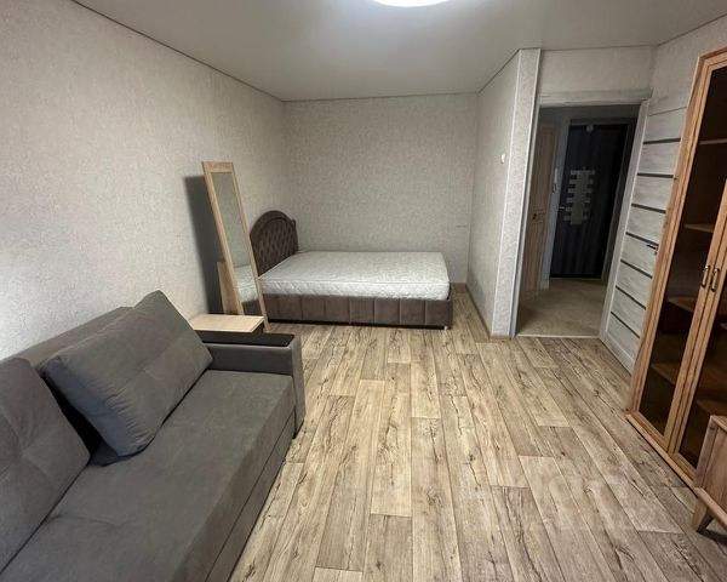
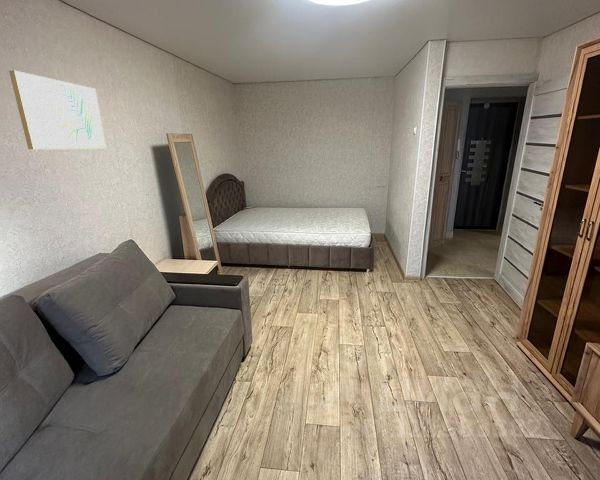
+ wall art [8,69,107,150]
